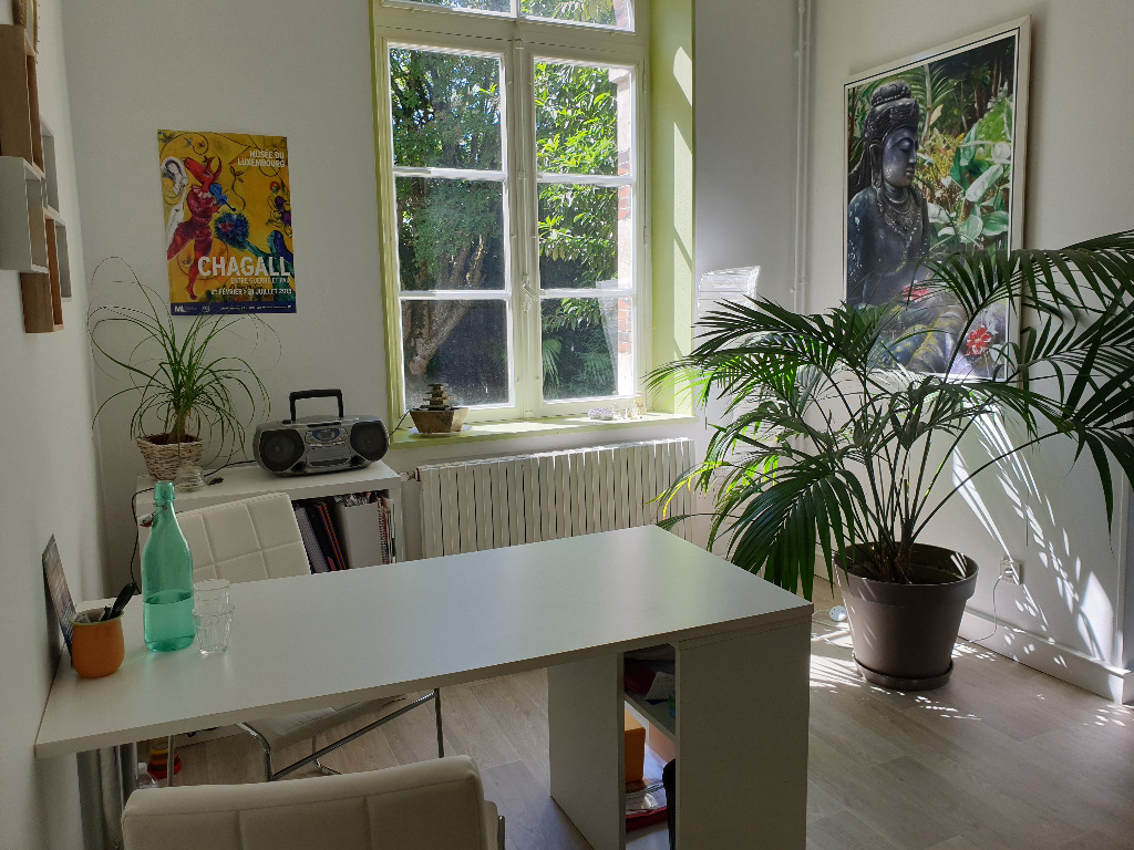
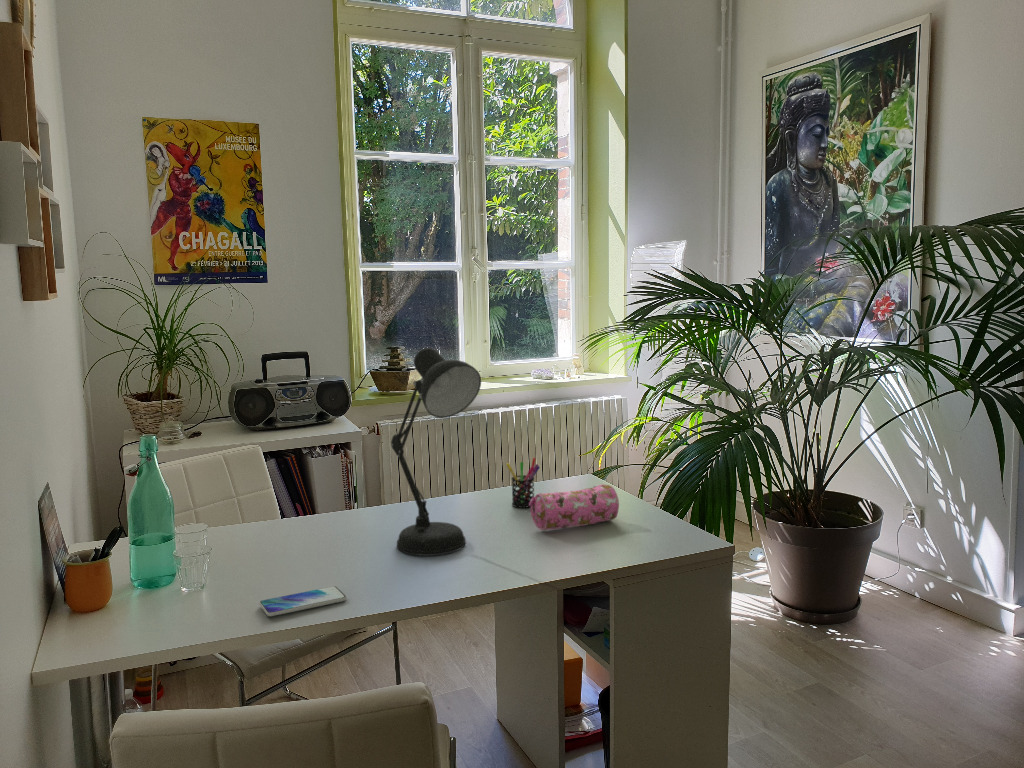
+ pencil case [529,483,620,531]
+ smartphone [258,585,348,617]
+ pen holder [505,457,541,509]
+ desk lamp [390,347,482,557]
